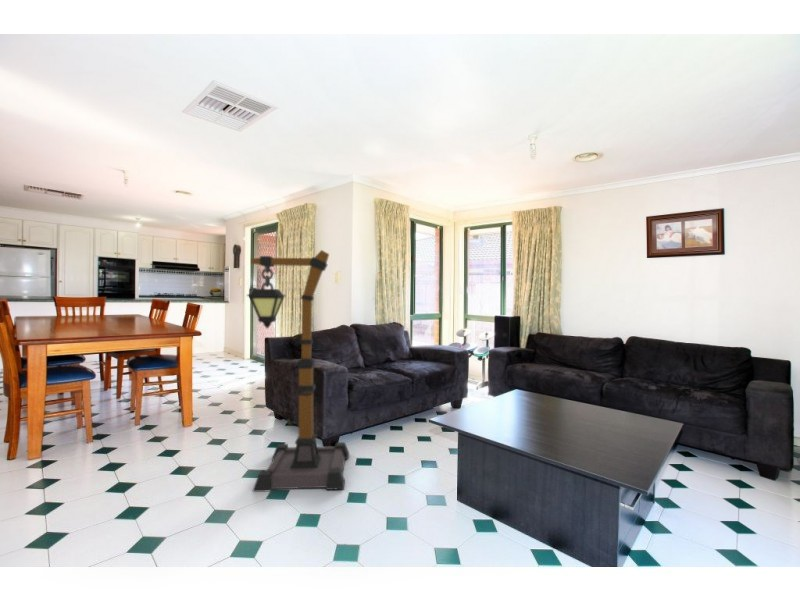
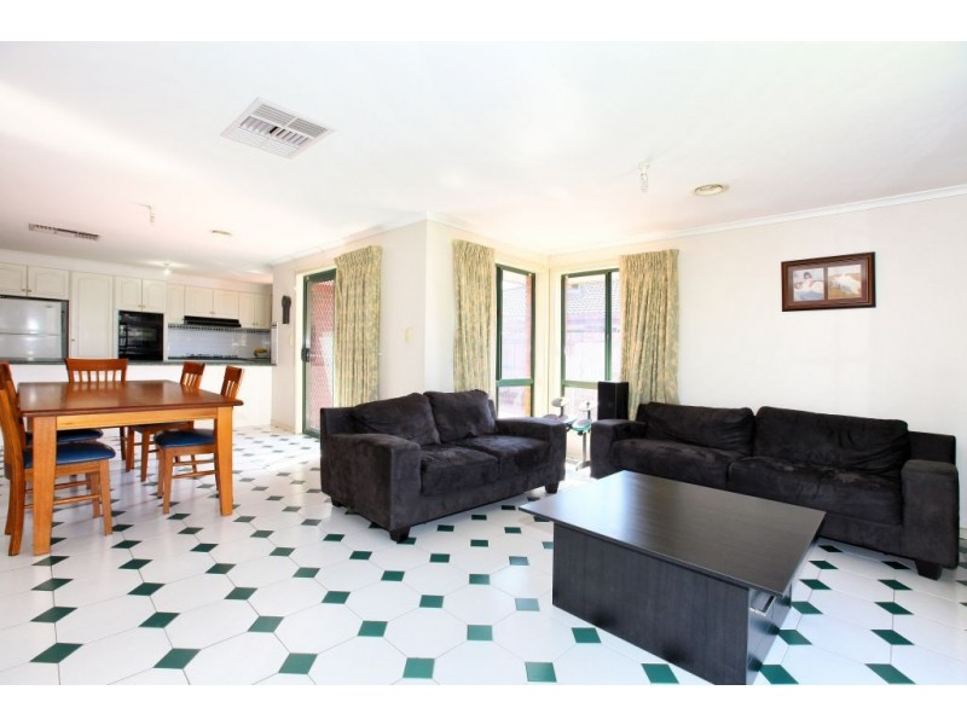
- floor lamp [246,249,350,493]
